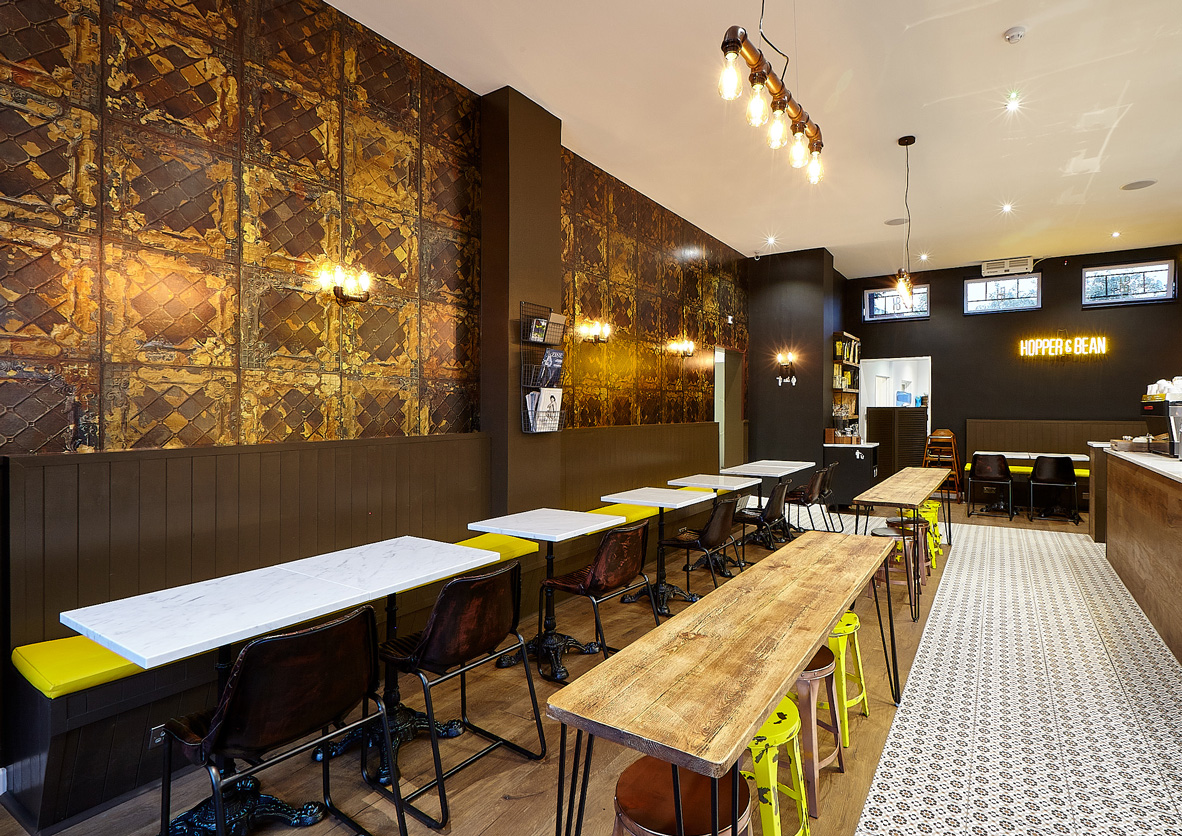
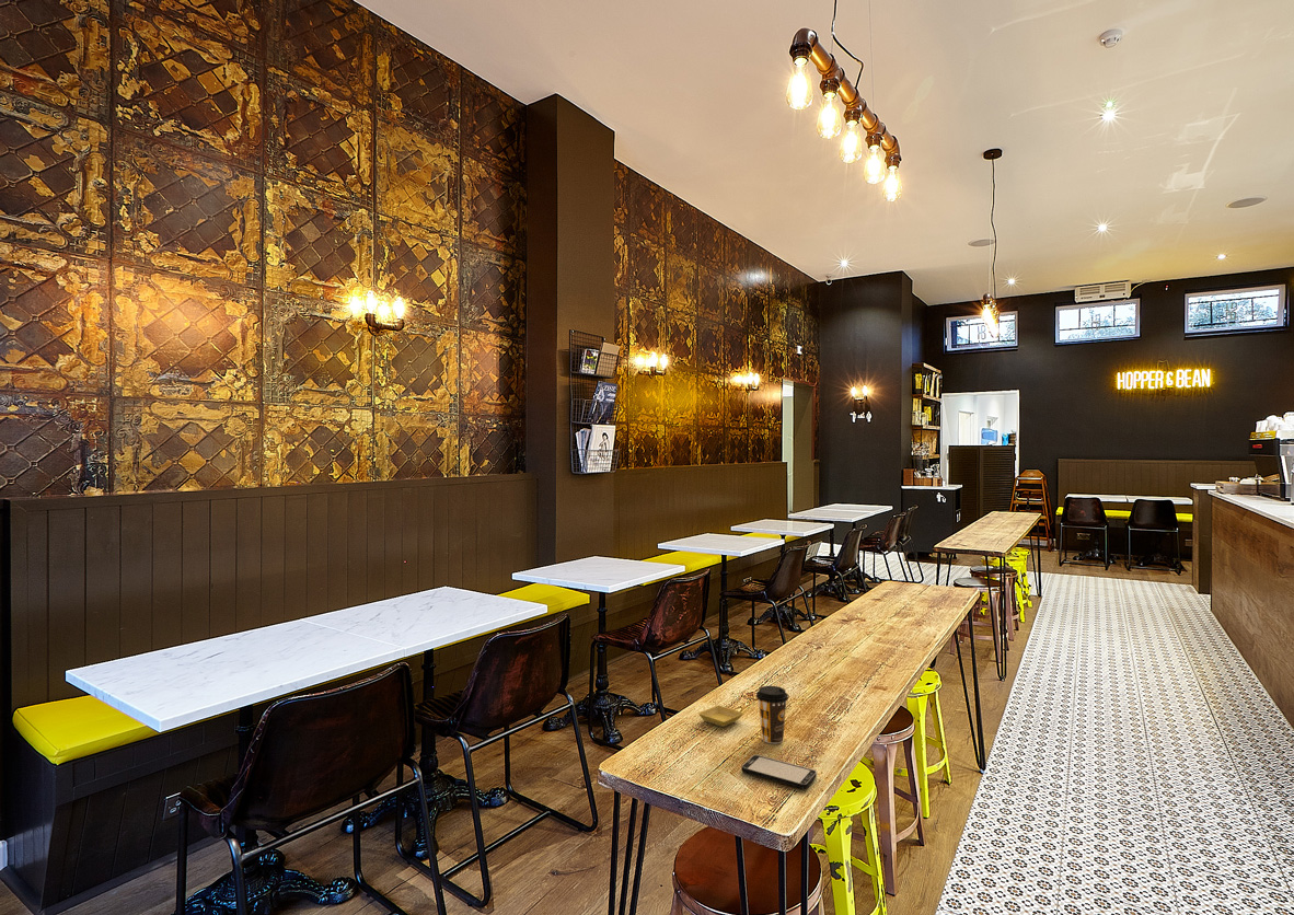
+ coffee cup [755,685,789,744]
+ saucer [697,705,744,728]
+ smartphone [740,754,818,790]
